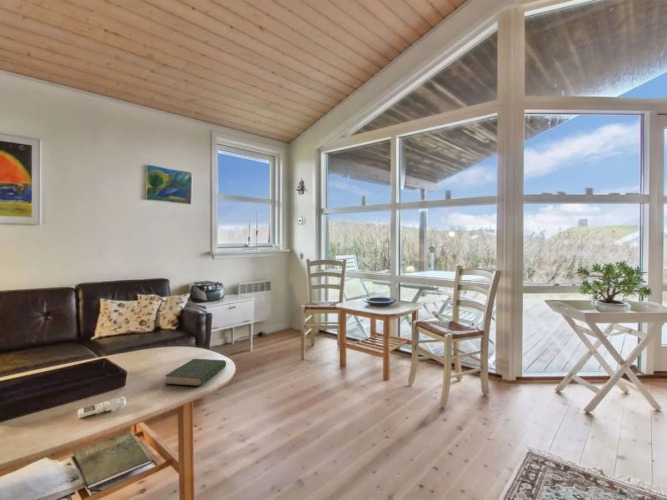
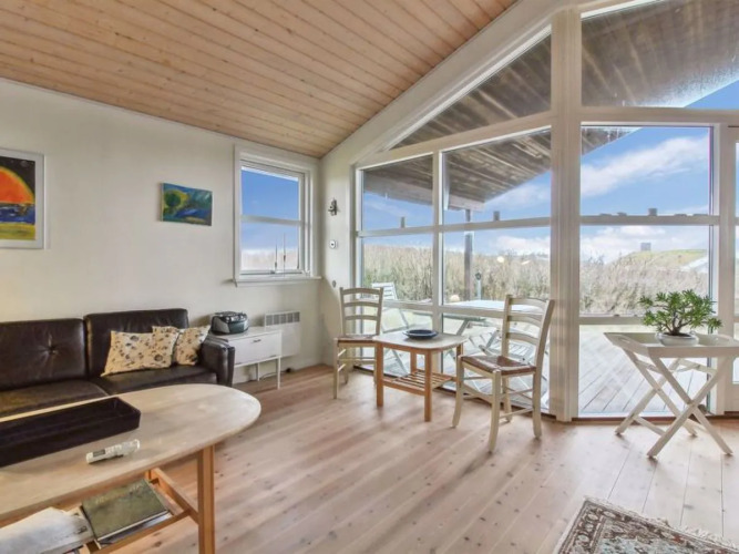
- book [164,358,227,387]
